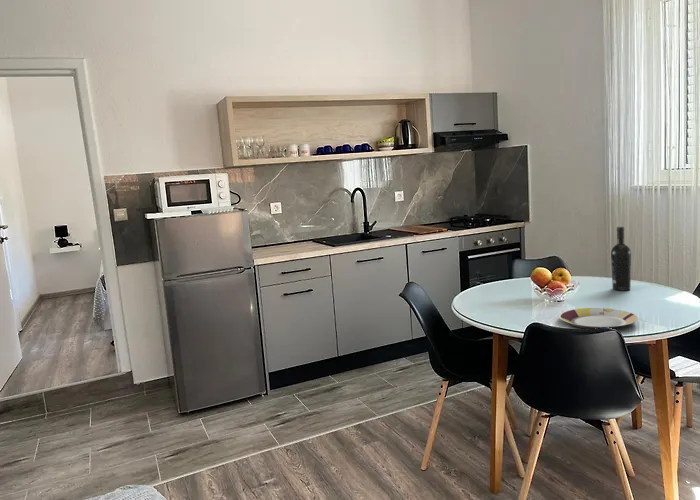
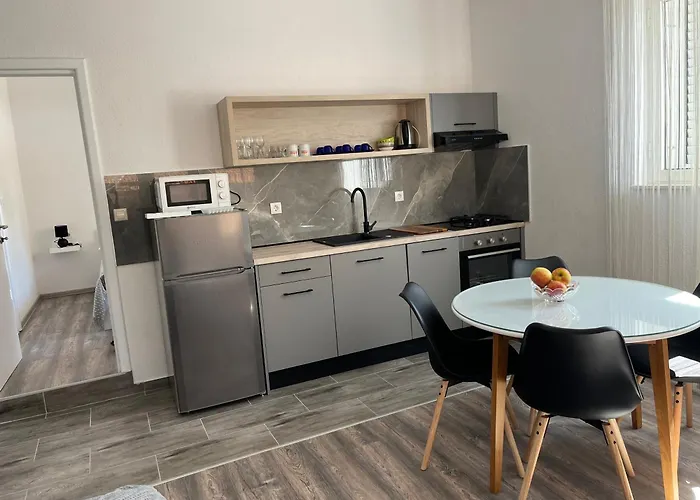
- wine bottle [610,226,632,292]
- plate [558,307,639,330]
